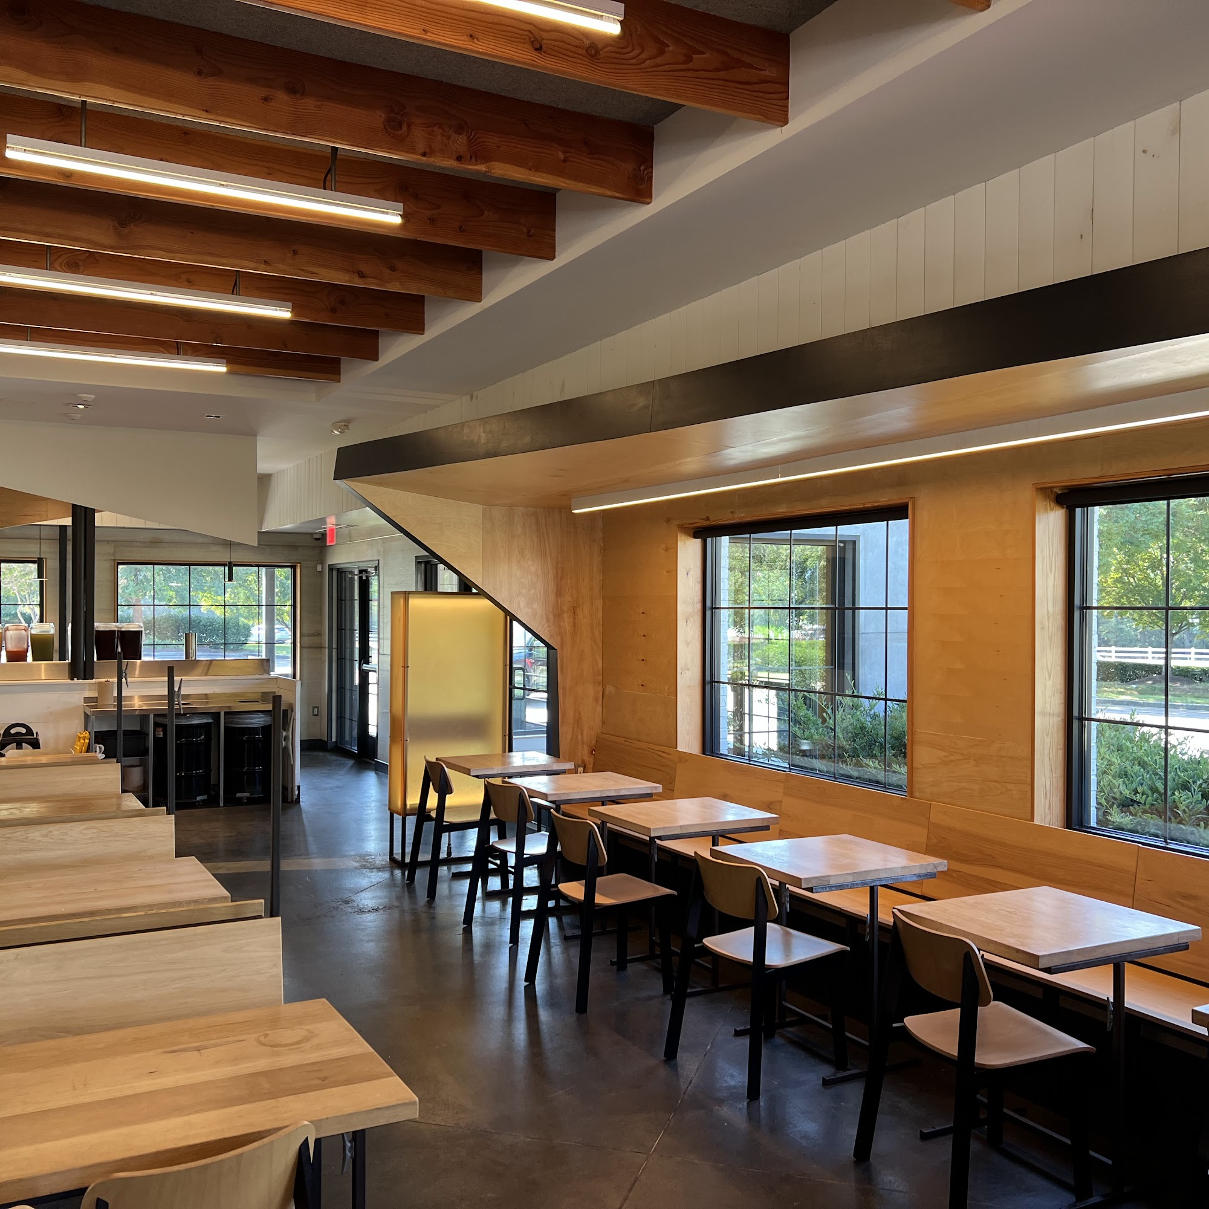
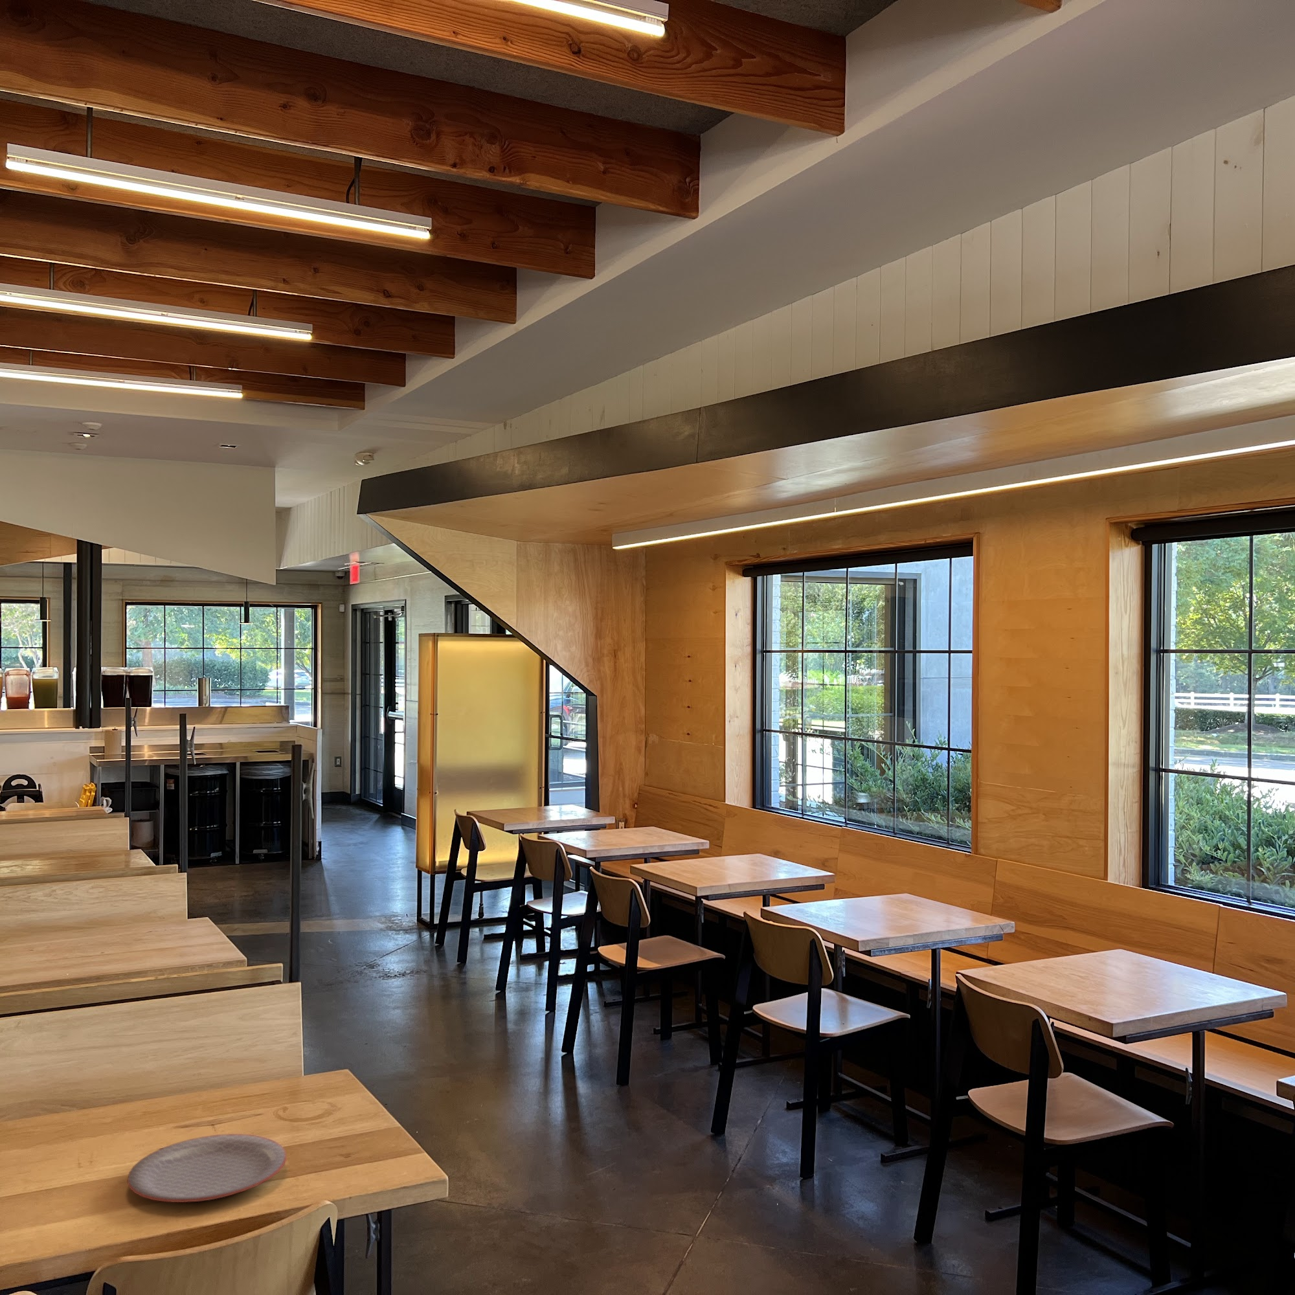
+ plate [127,1134,287,1202]
